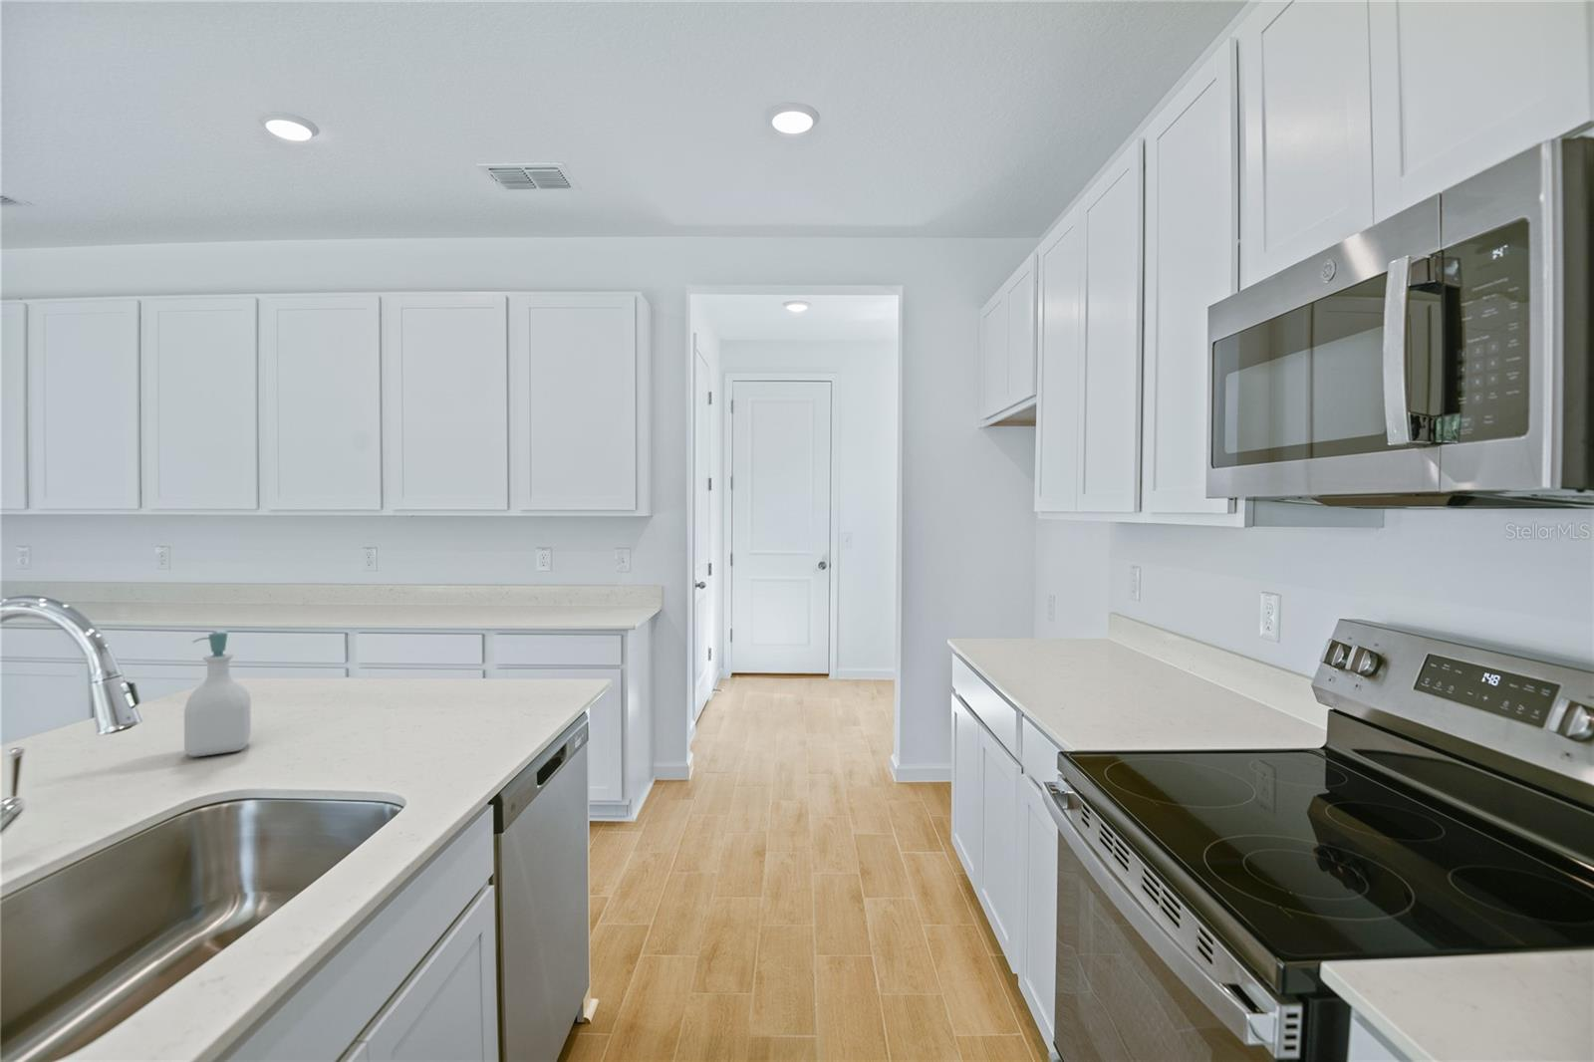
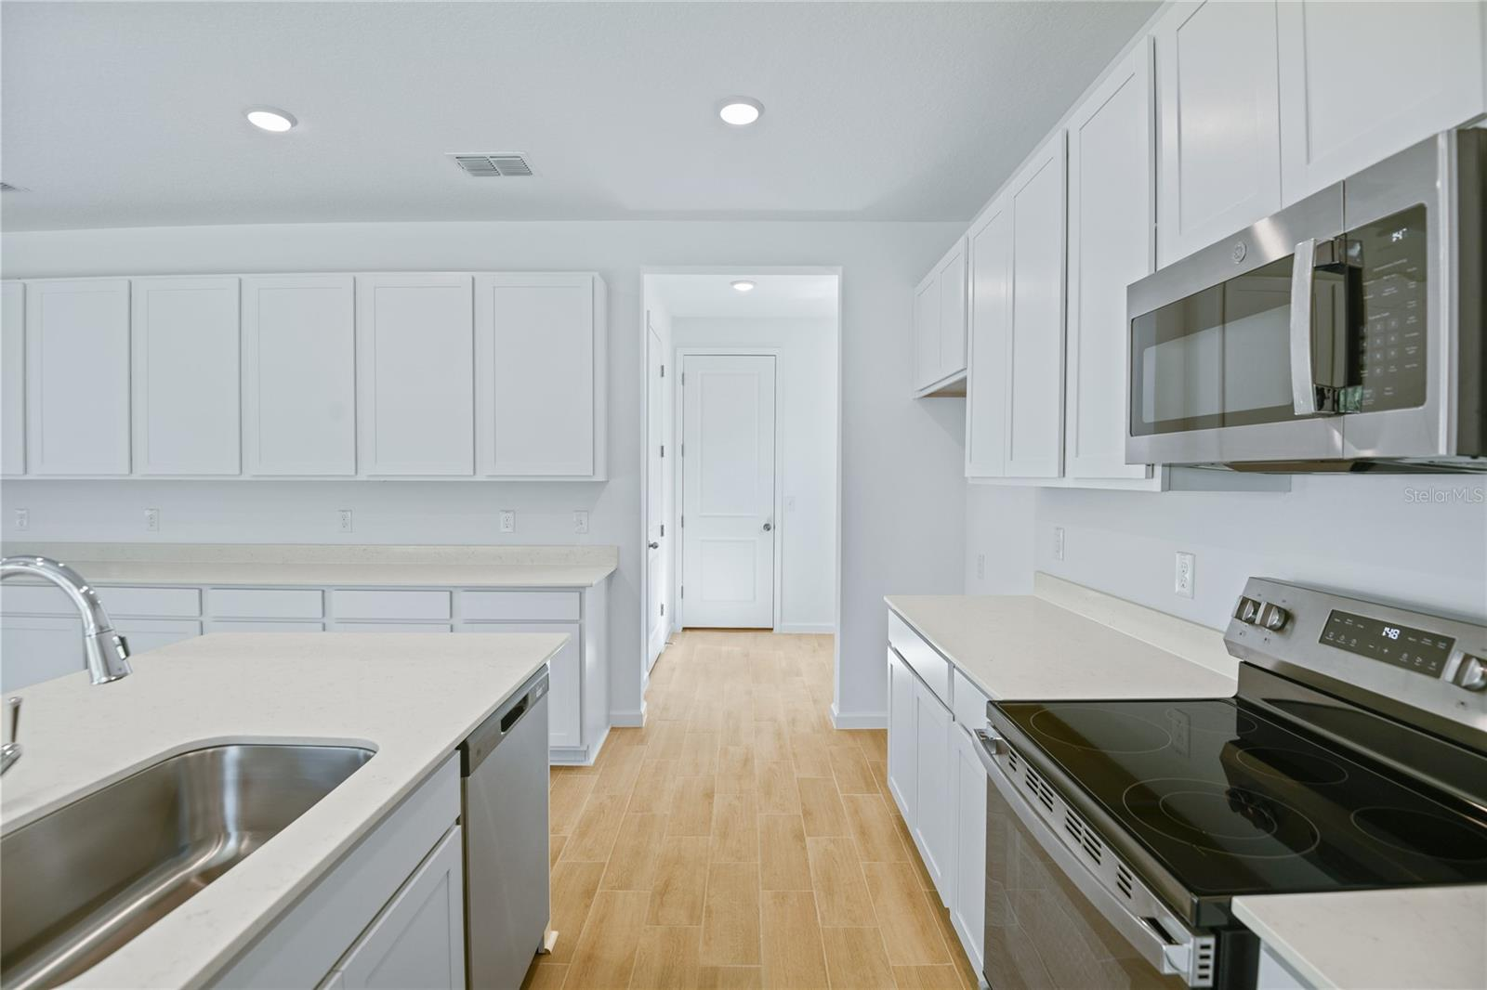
- soap bottle [184,632,252,757]
